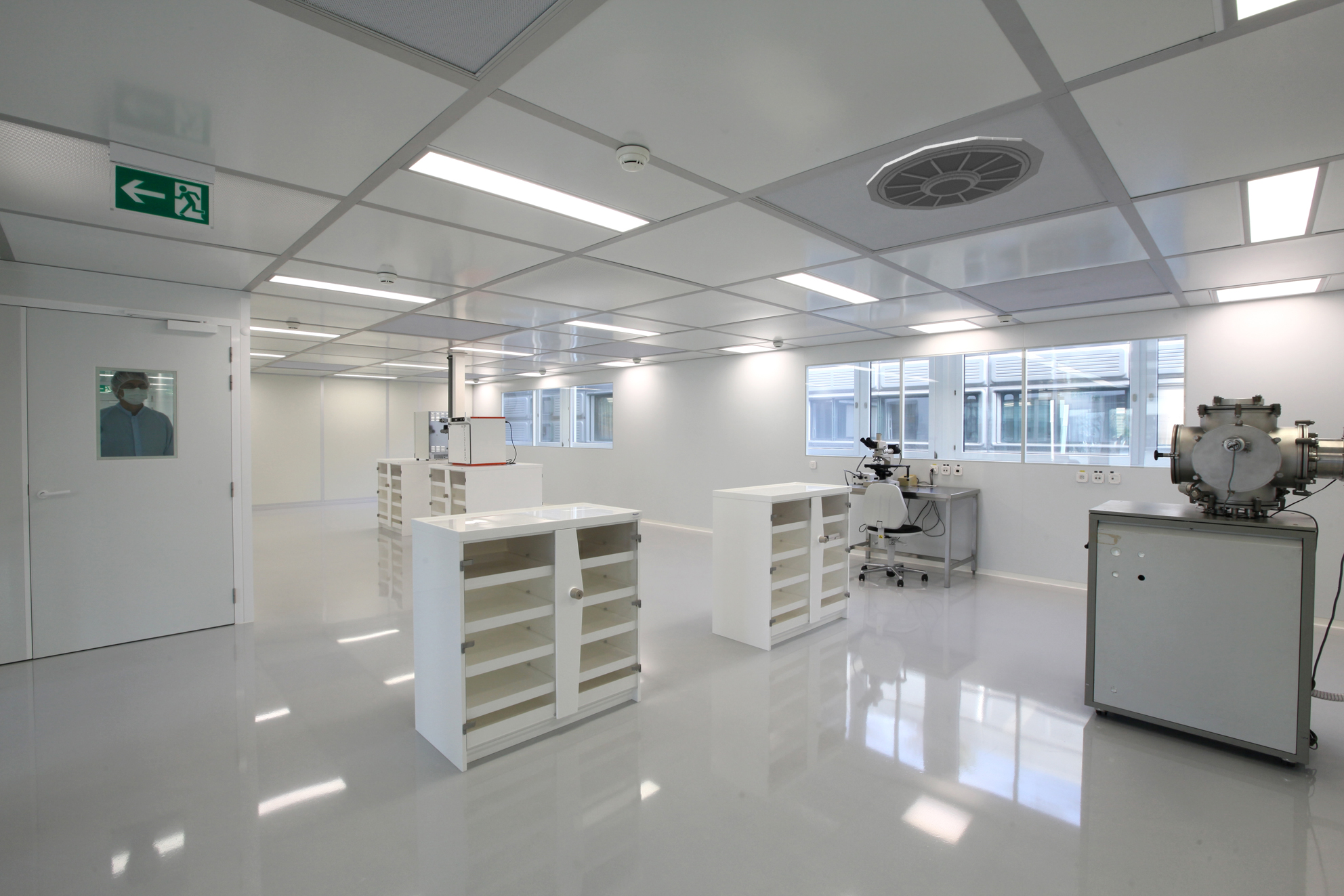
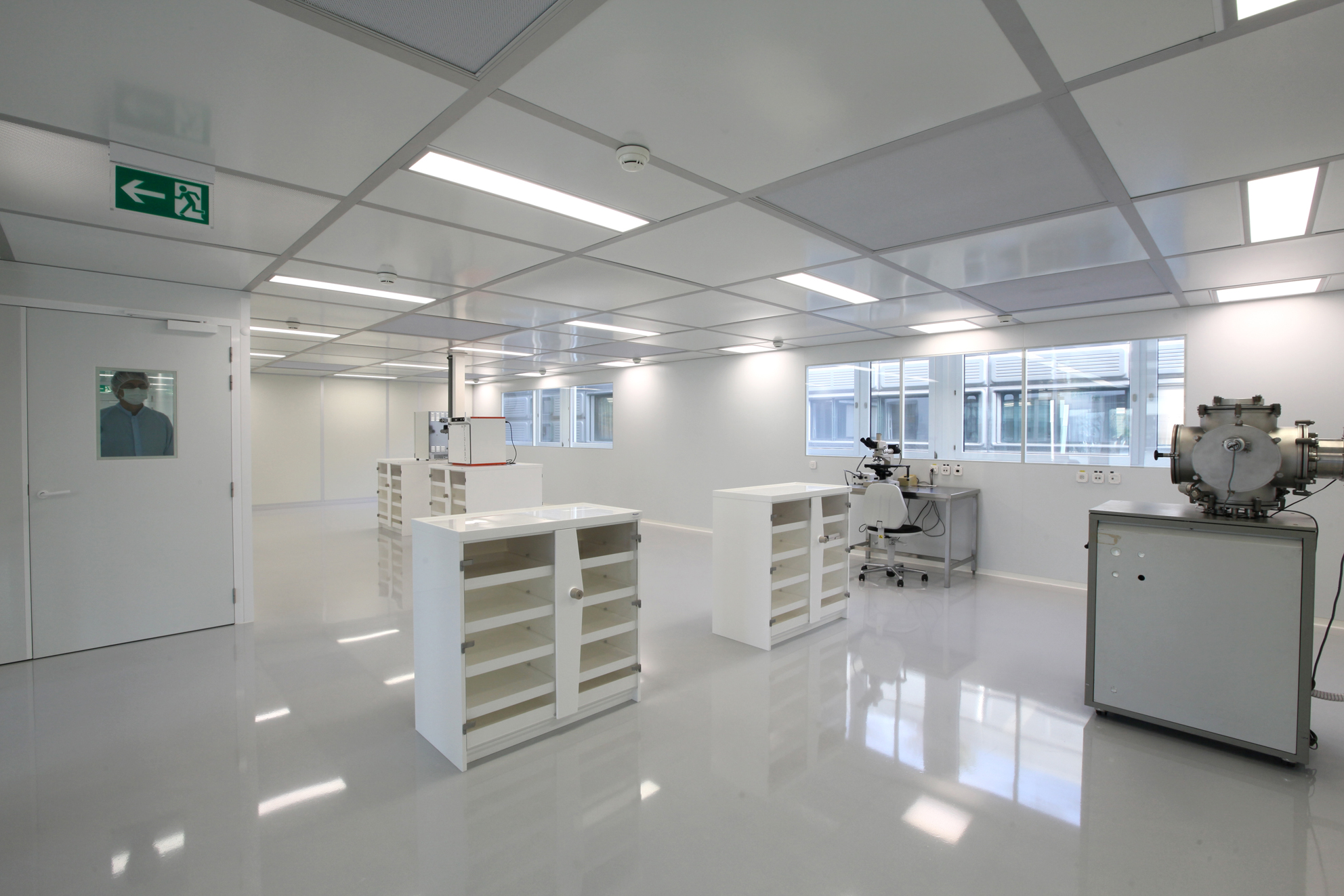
- ceiling vent [866,135,1045,211]
